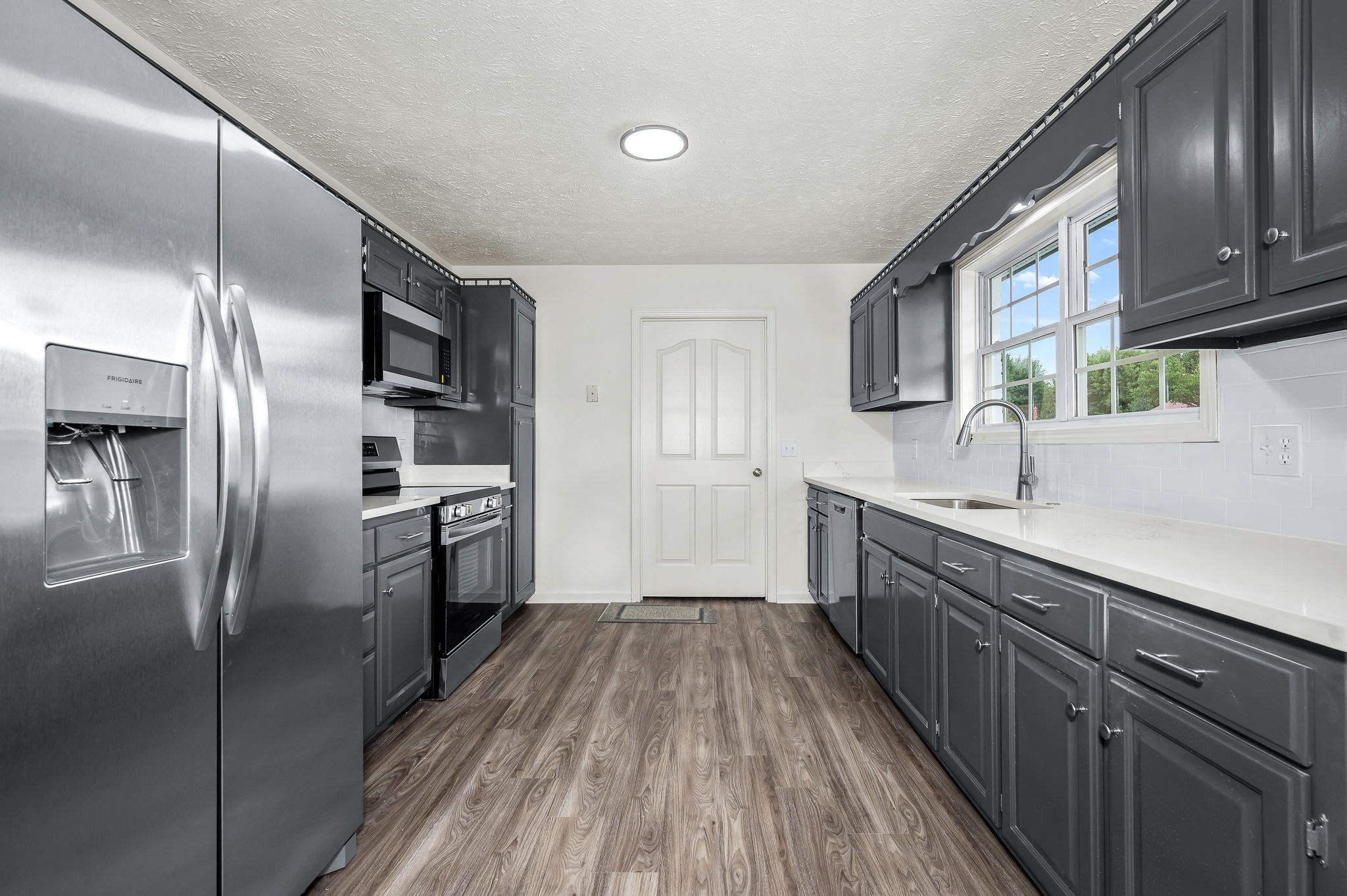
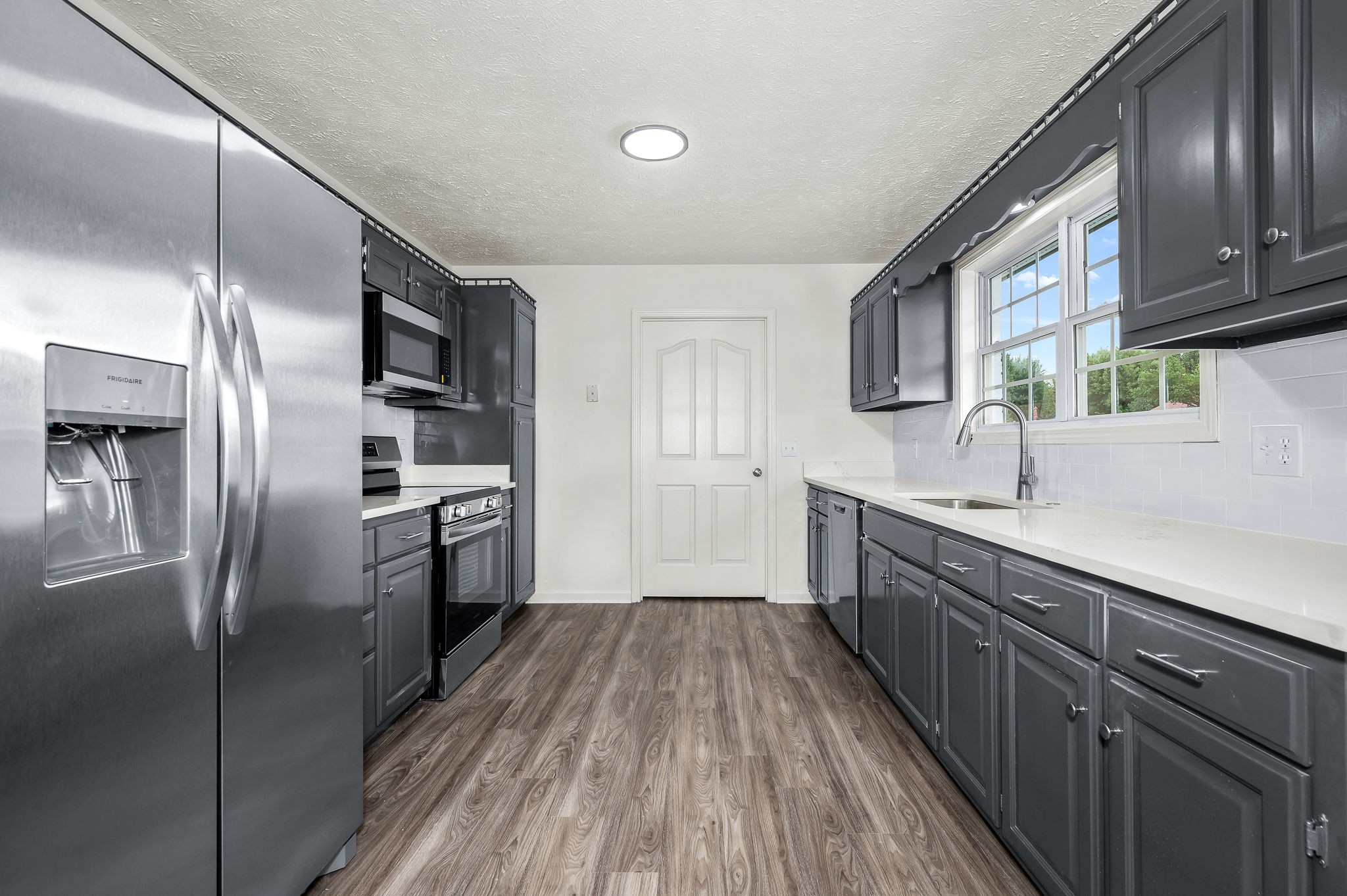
- doormat [597,601,718,624]
